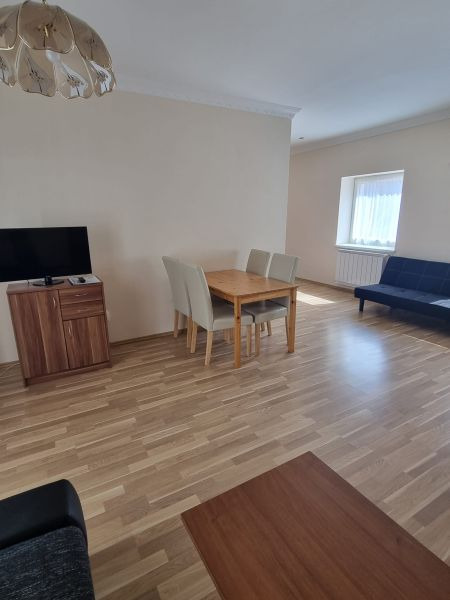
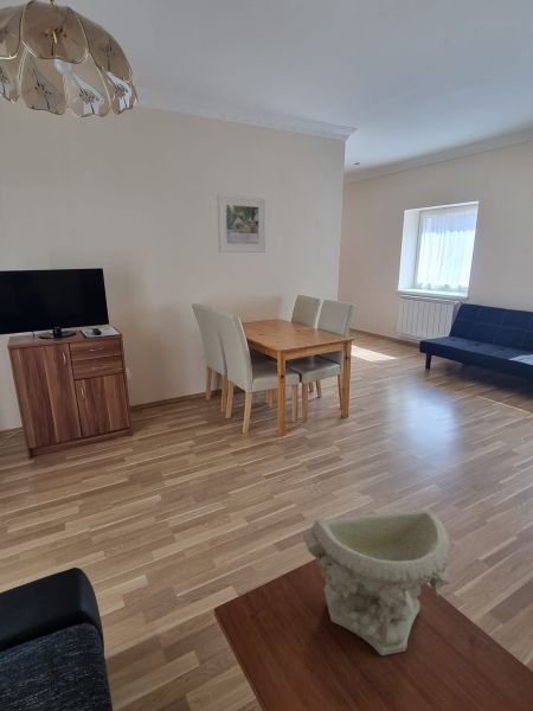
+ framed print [216,194,266,254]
+ decorative bowl [302,507,451,656]
